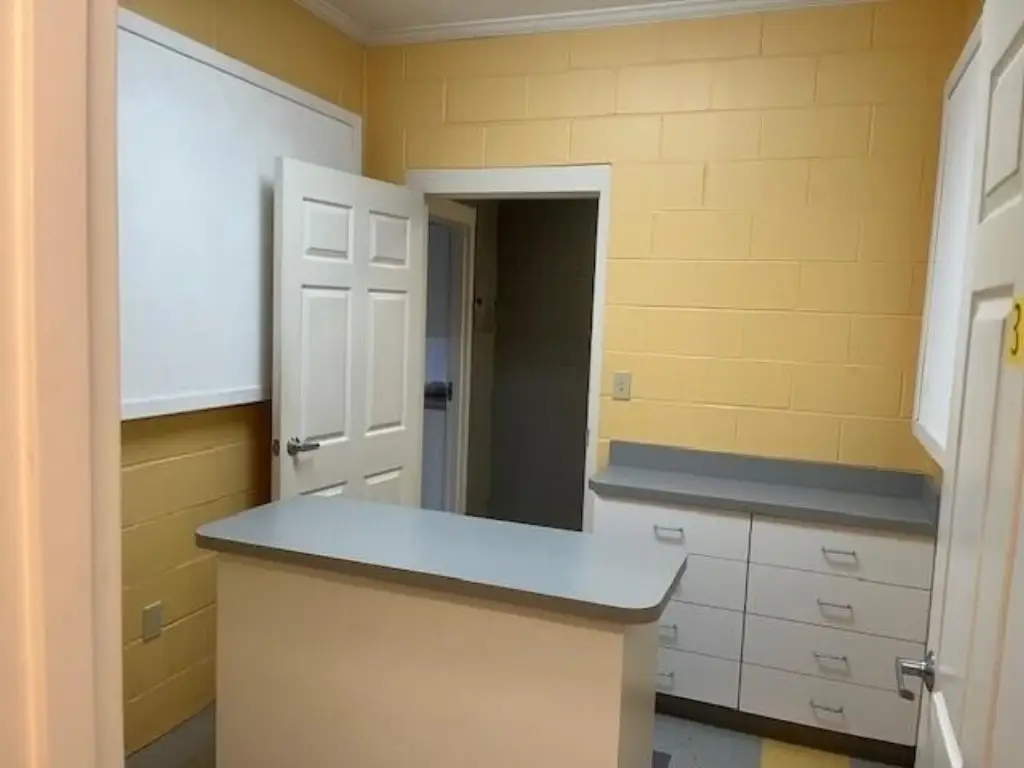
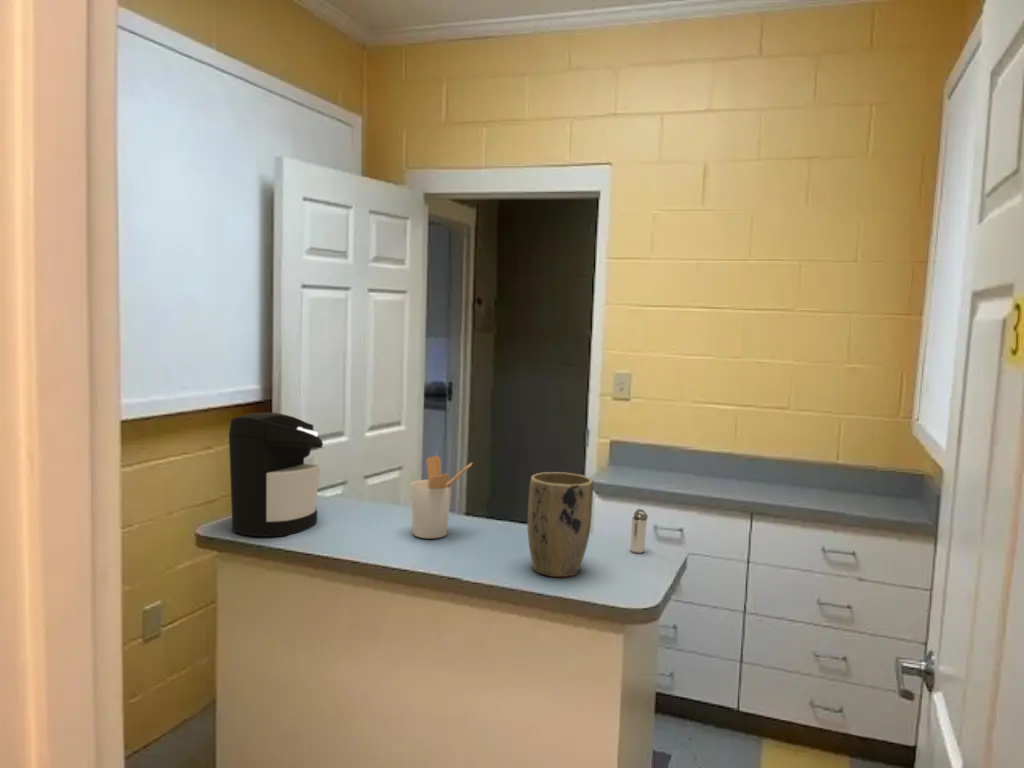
+ plant pot [527,471,594,578]
+ utensil holder [410,455,474,539]
+ shaker [629,508,649,555]
+ coffee maker [228,411,324,537]
